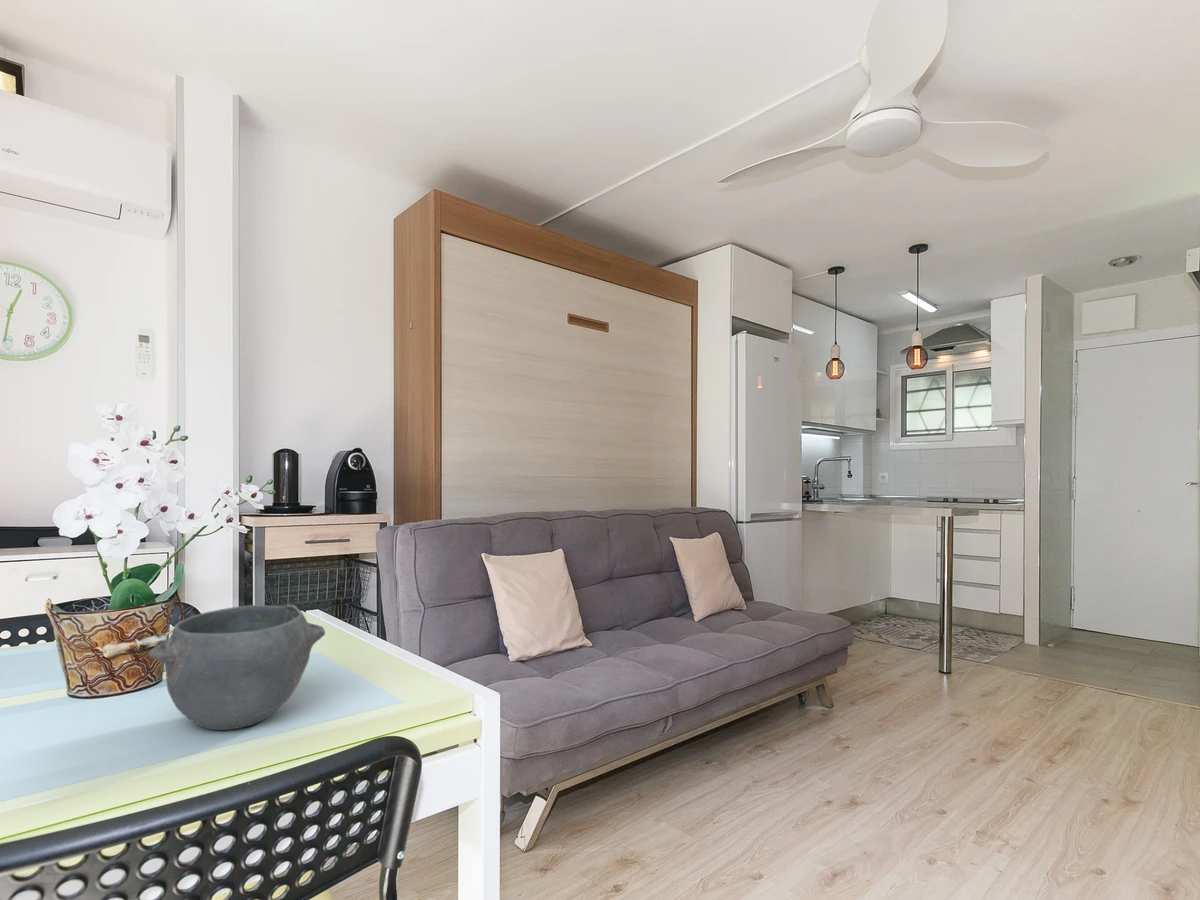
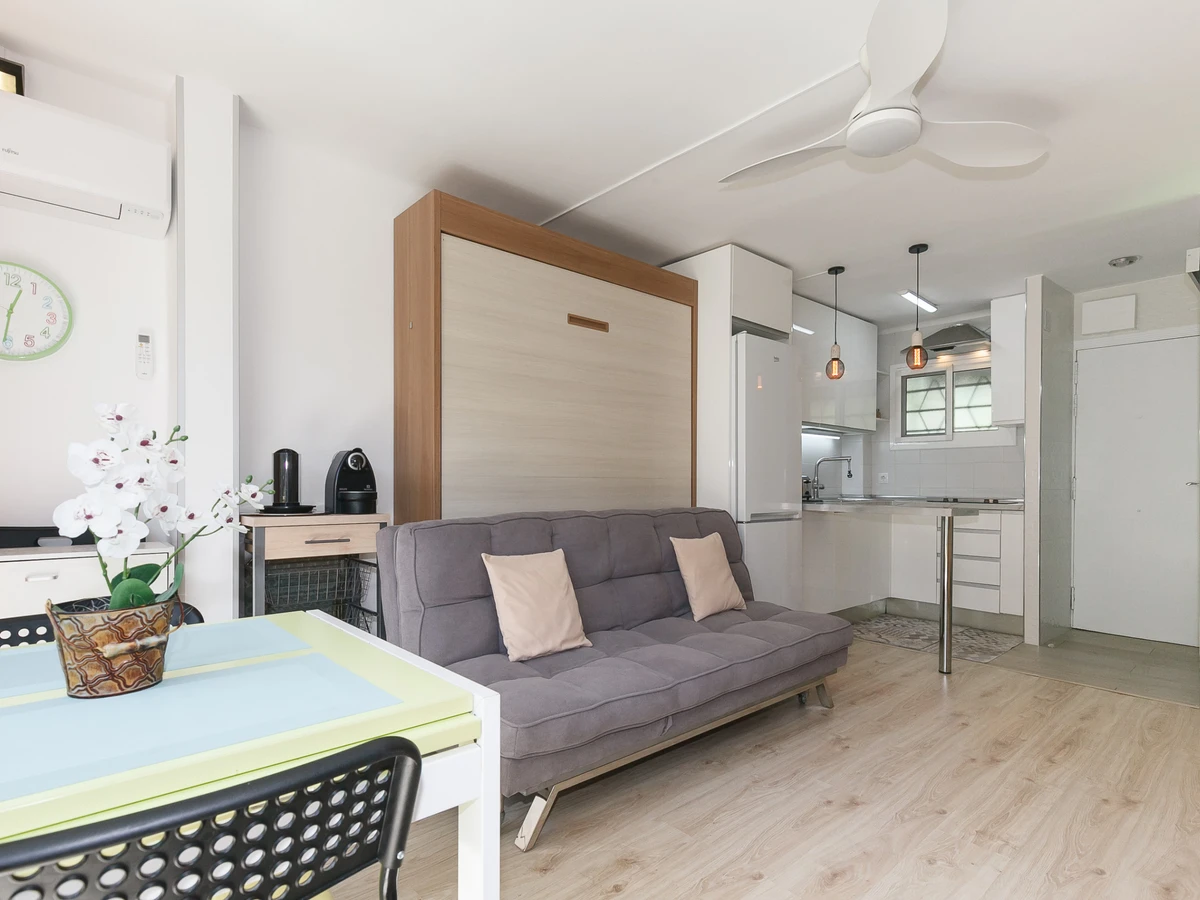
- bowl [148,604,326,731]
